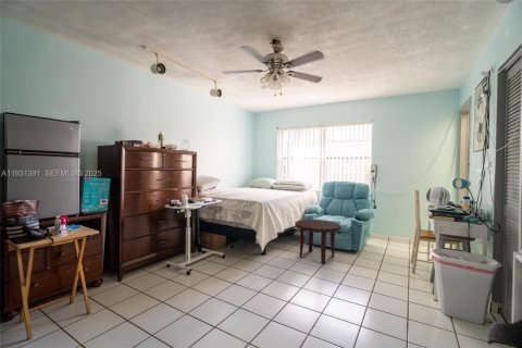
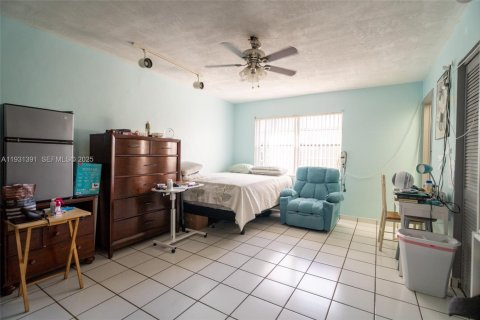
- side table [294,219,341,265]
